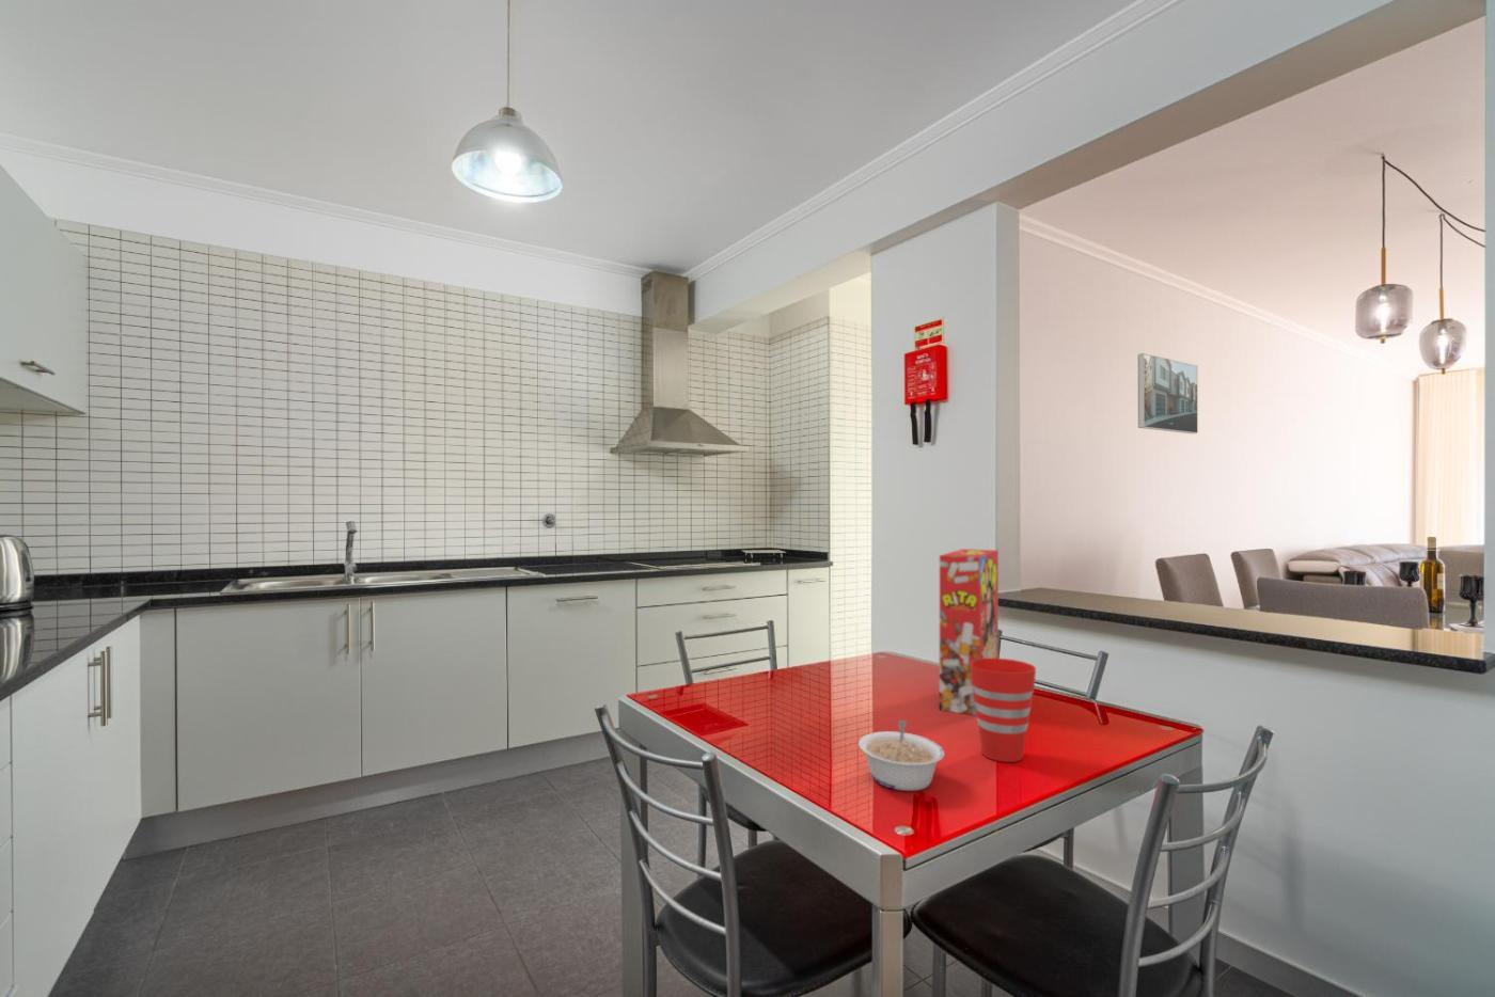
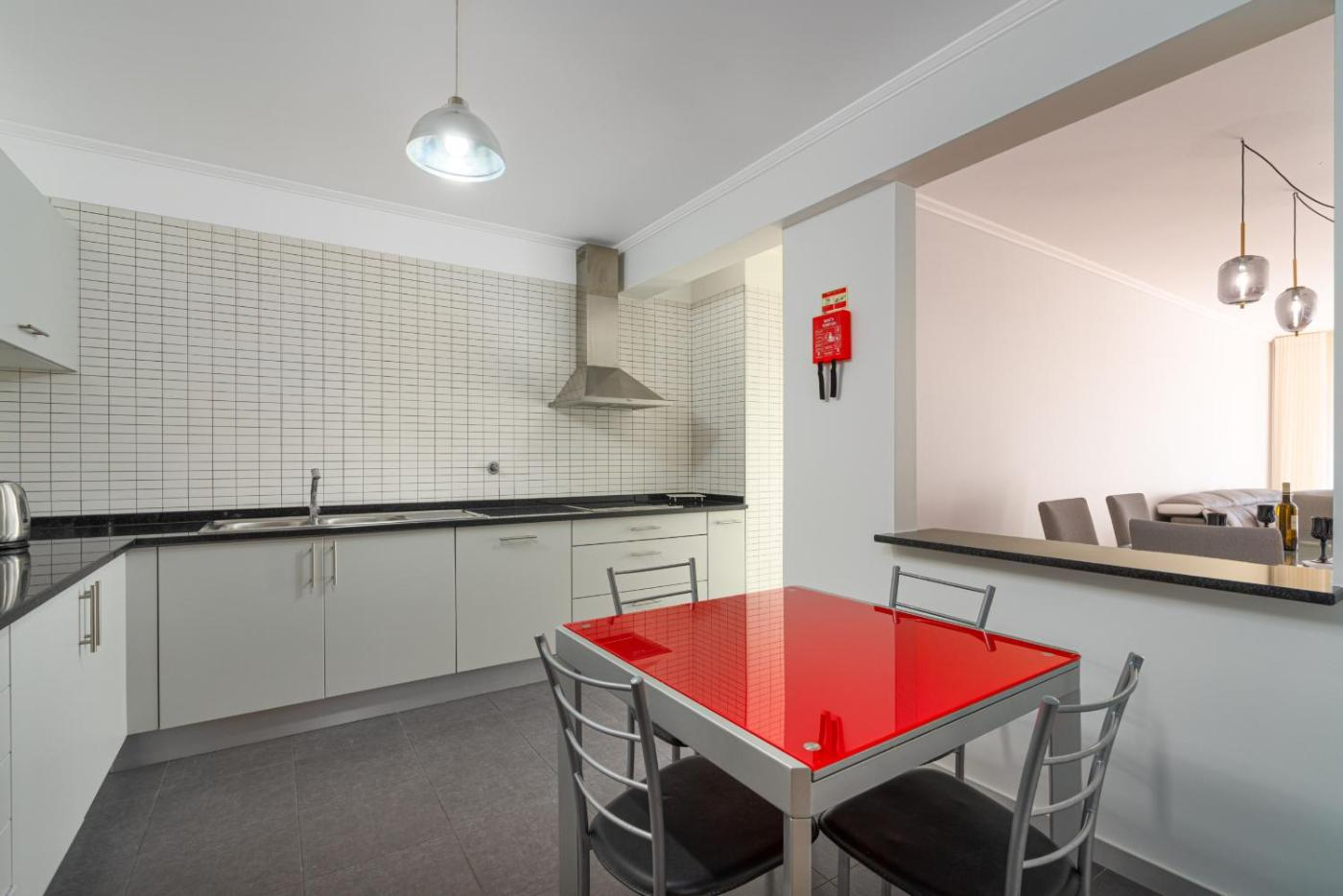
- cup [970,658,1036,763]
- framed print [1138,353,1199,434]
- cereal box [938,547,1000,717]
- legume [857,720,945,792]
